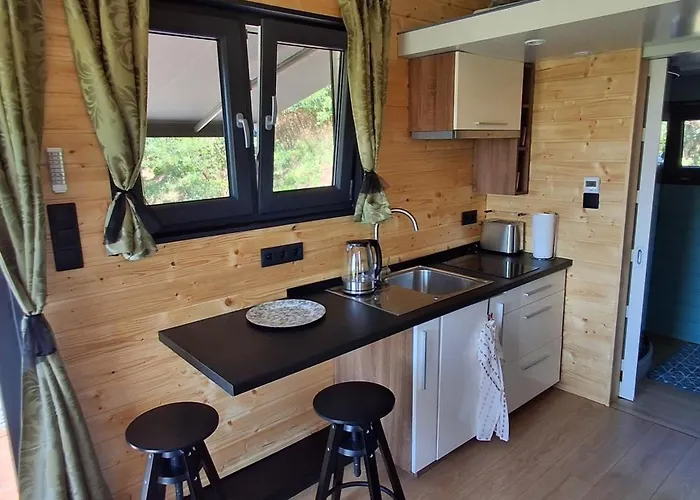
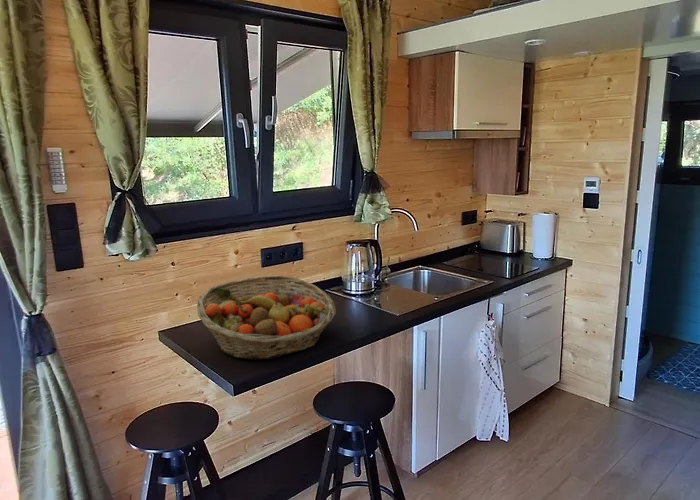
+ fruit basket [196,274,337,360]
